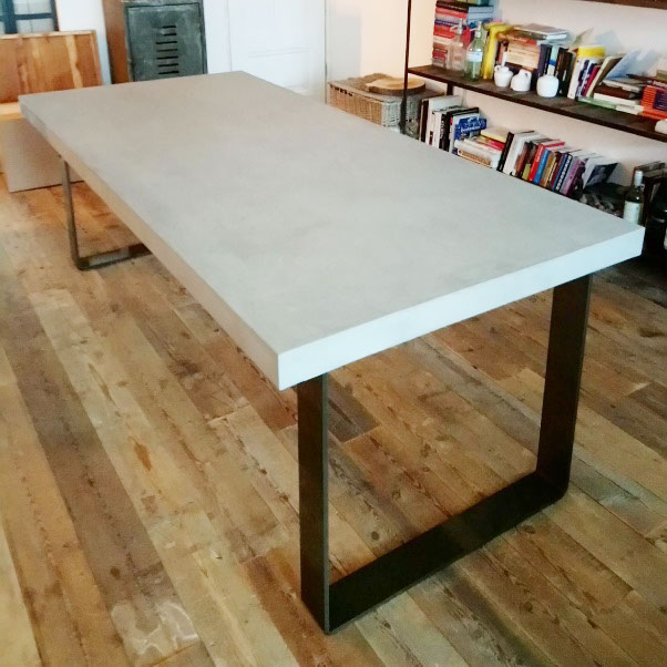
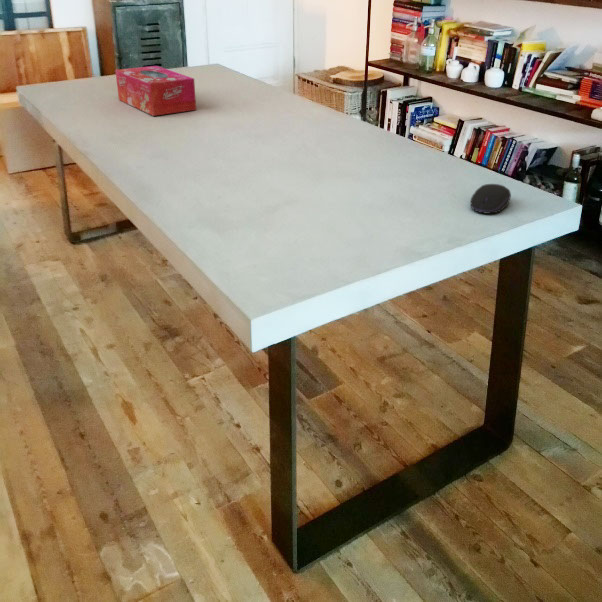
+ tissue box [114,65,197,117]
+ computer mouse [469,183,512,215]
